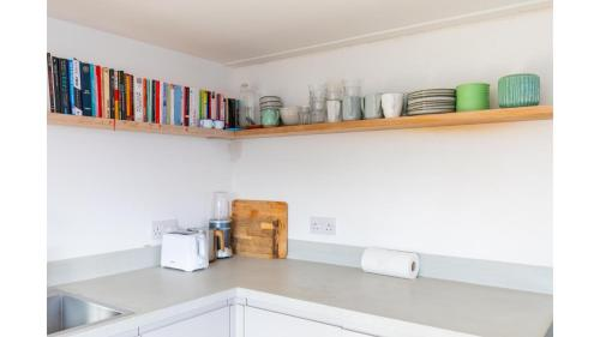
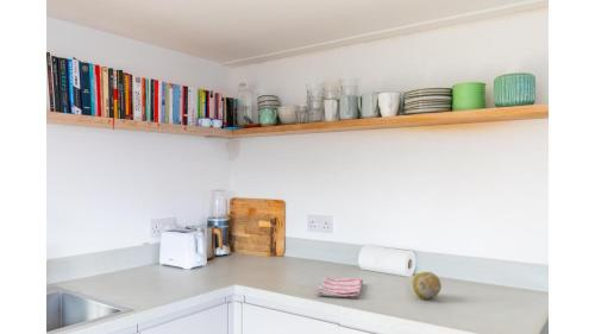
+ dish towel [317,276,364,300]
+ fruit [412,271,443,300]
